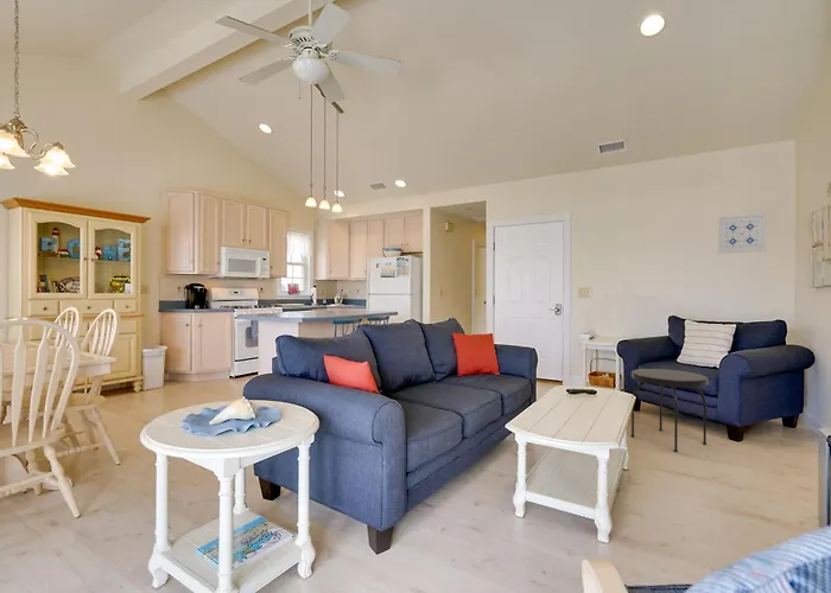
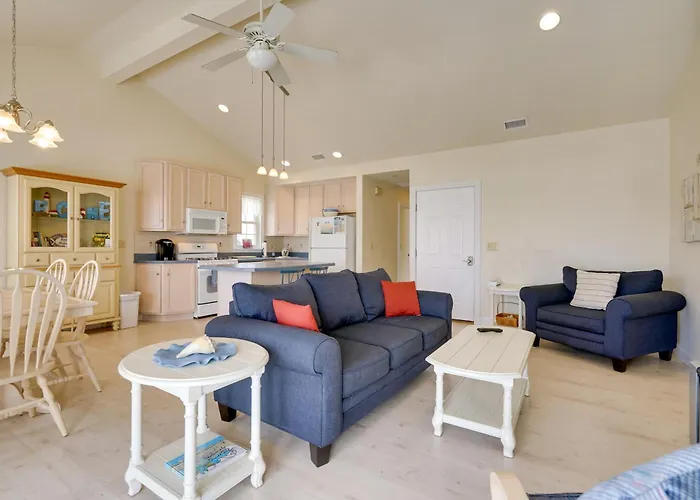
- side table [630,368,710,453]
- wall art [717,212,767,255]
